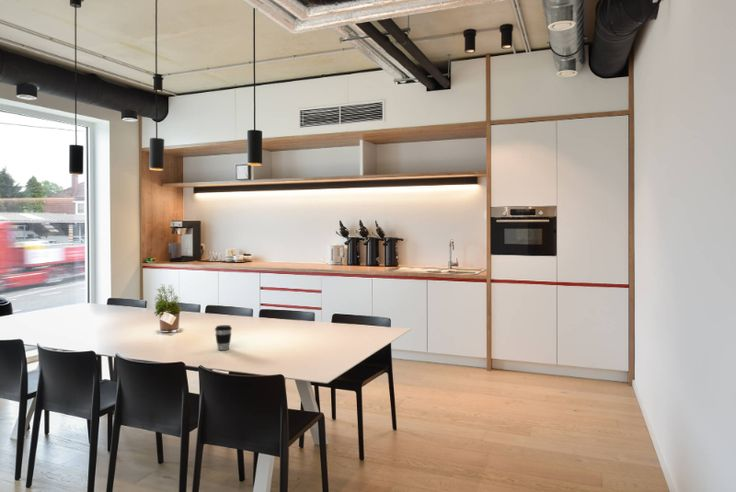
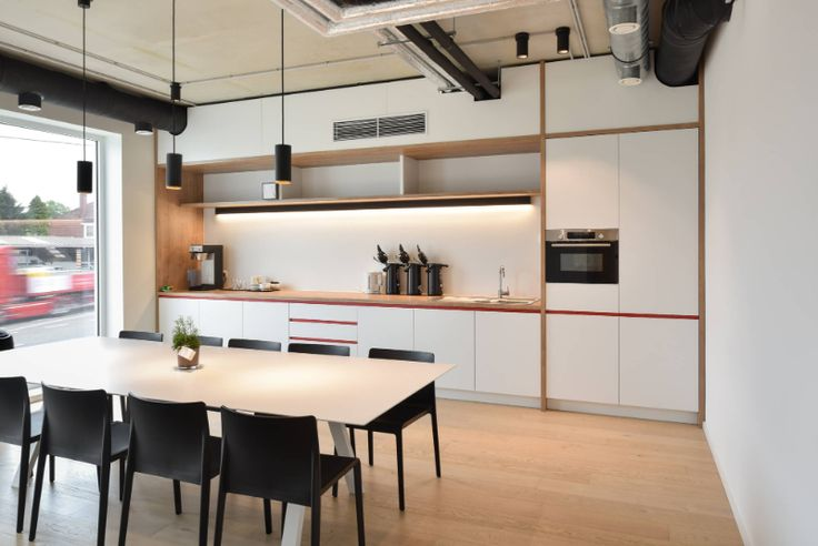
- coffee cup [214,324,233,351]
